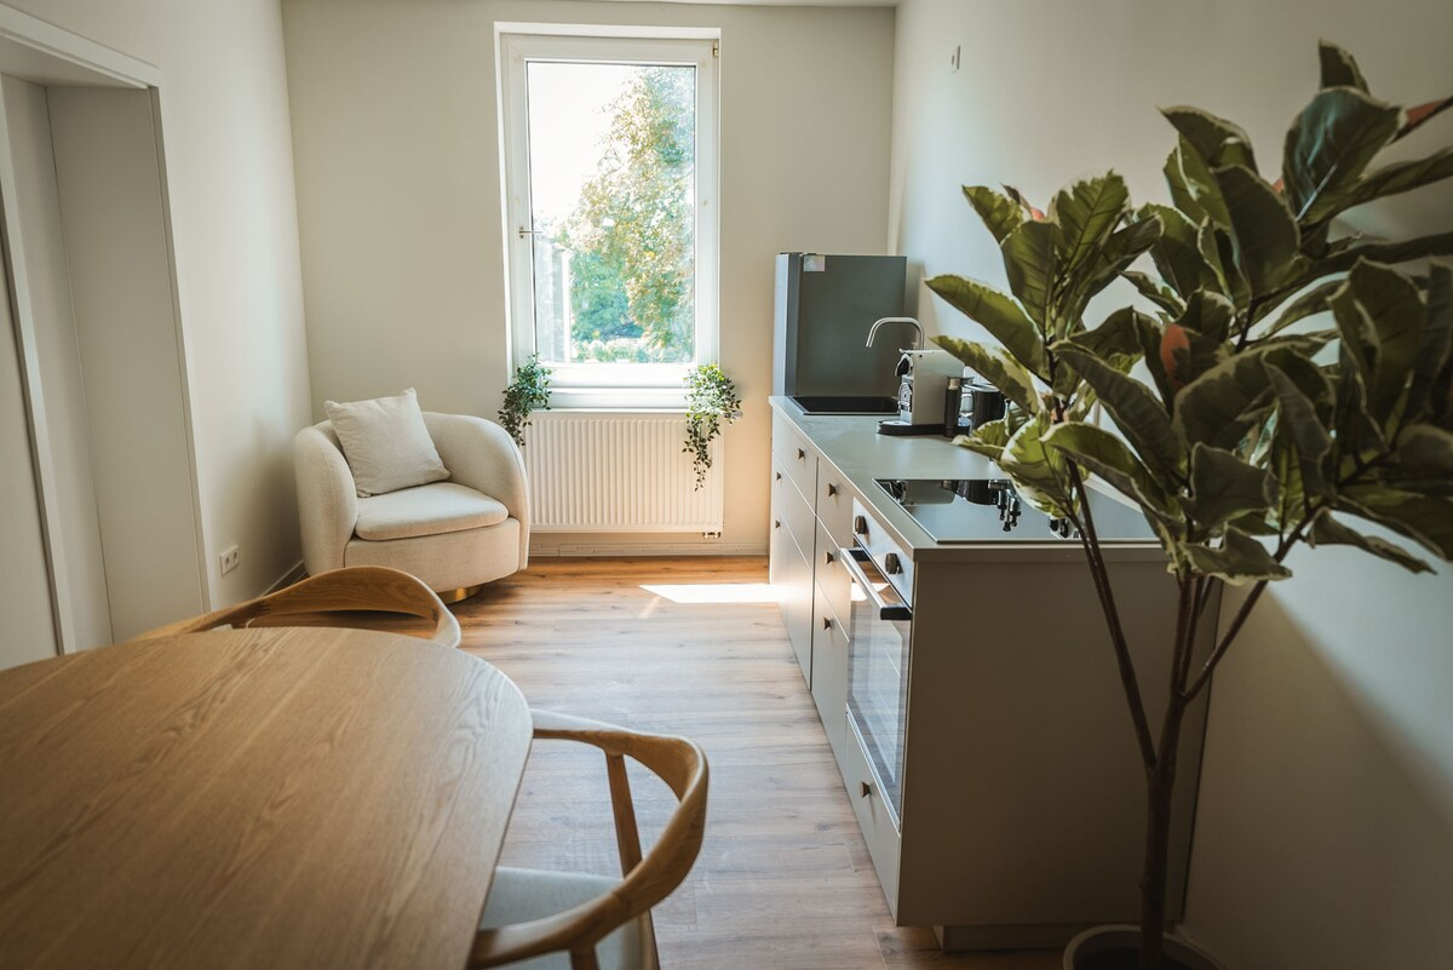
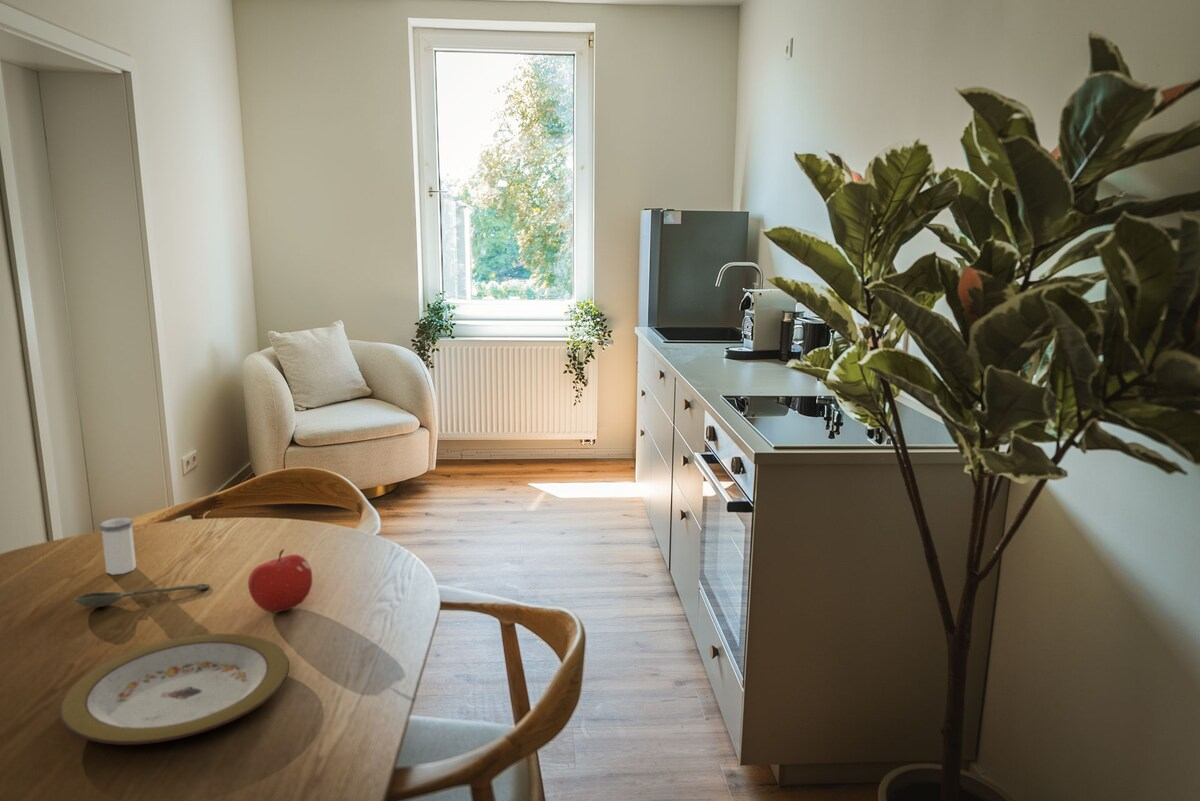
+ spoon [73,583,211,608]
+ fruit [247,548,313,613]
+ plate [59,633,290,746]
+ salt shaker [99,517,137,576]
